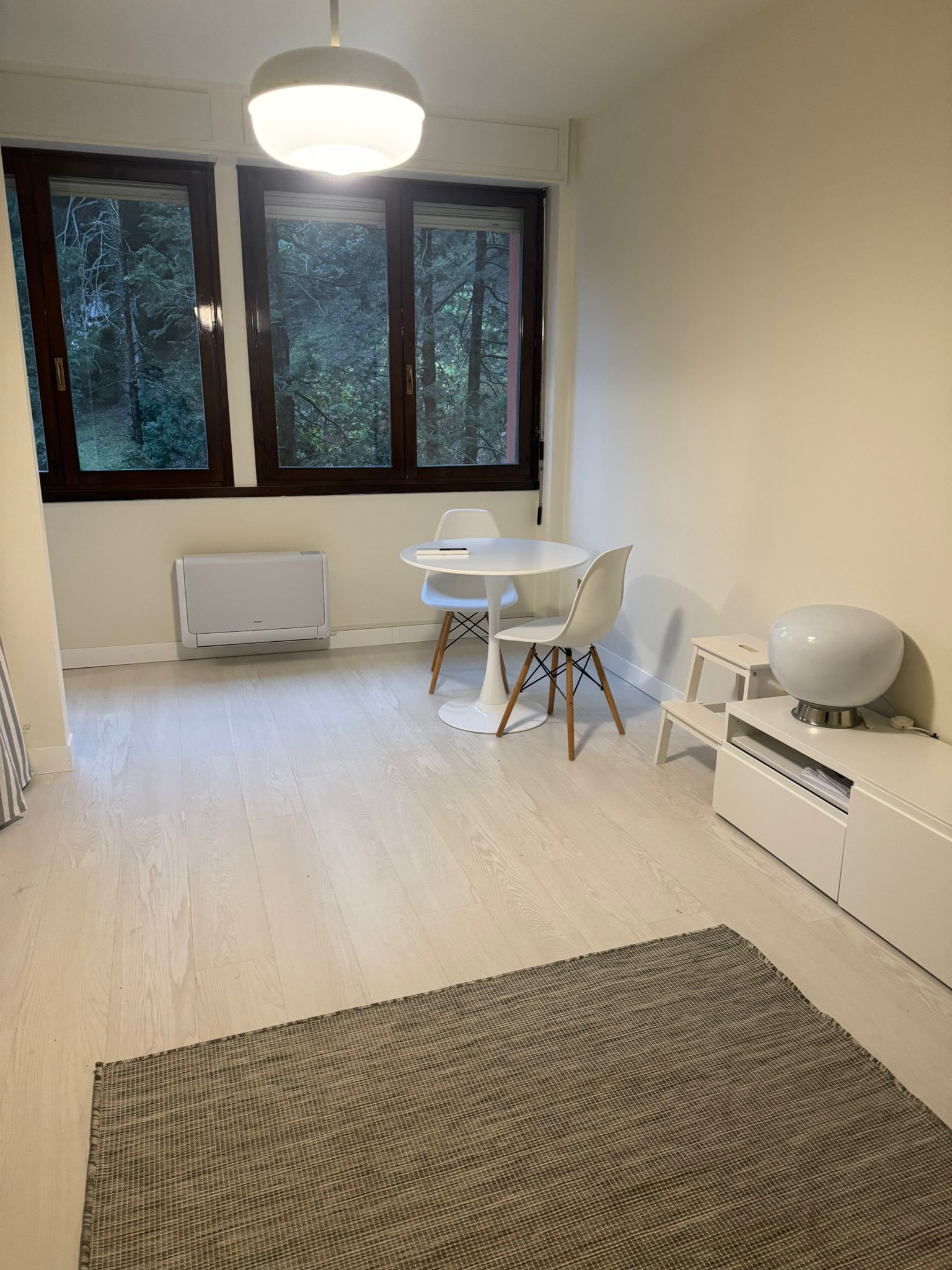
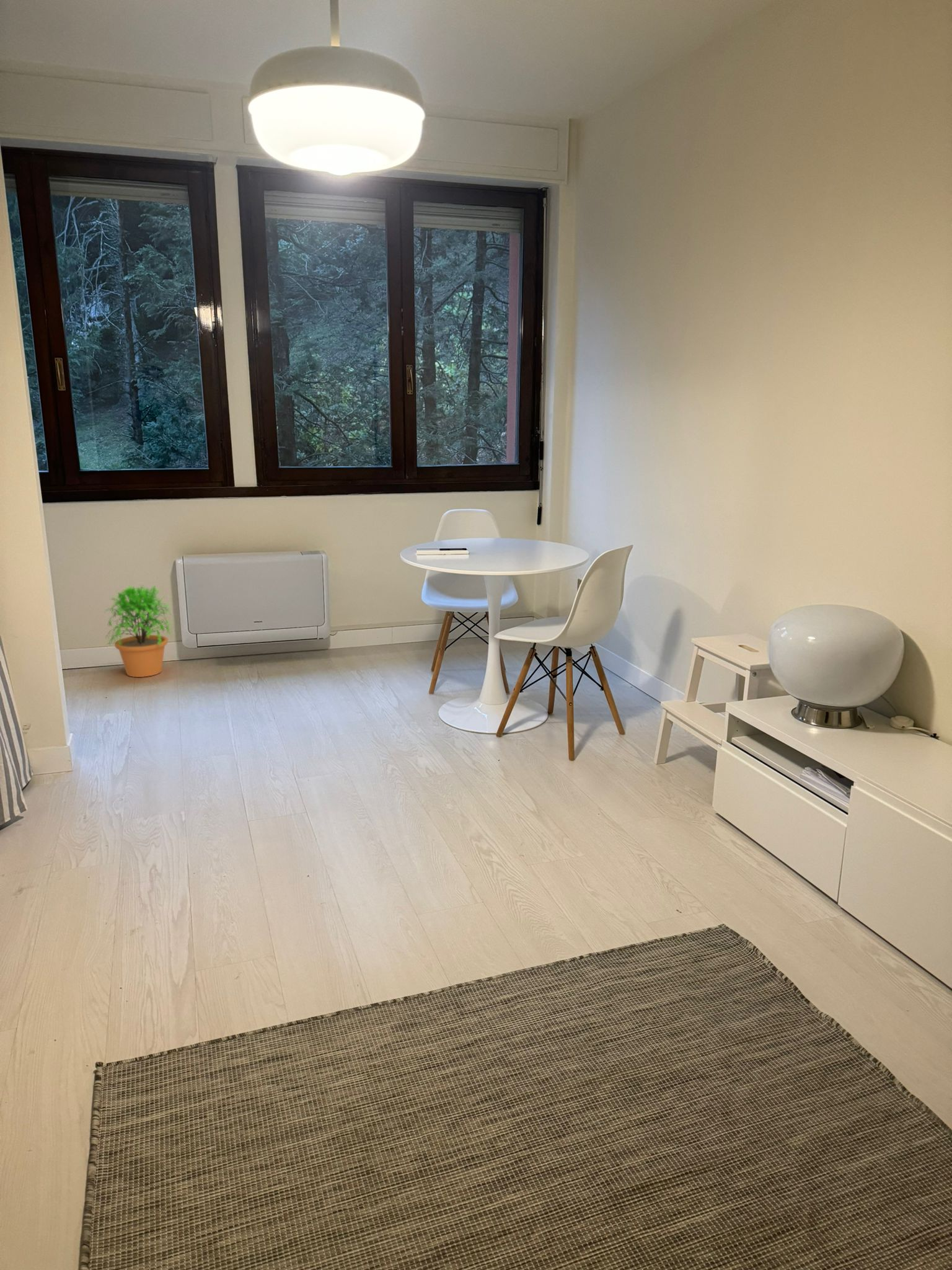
+ potted plant [104,584,175,678]
